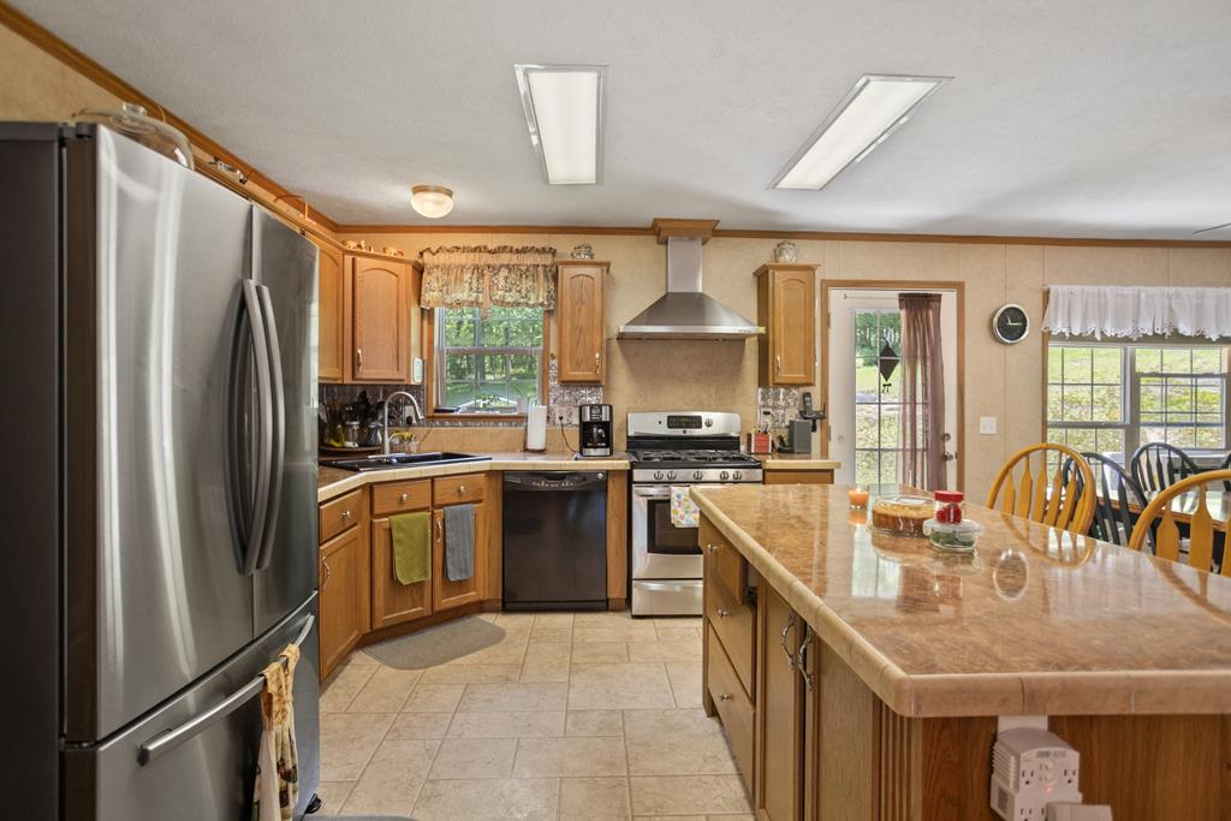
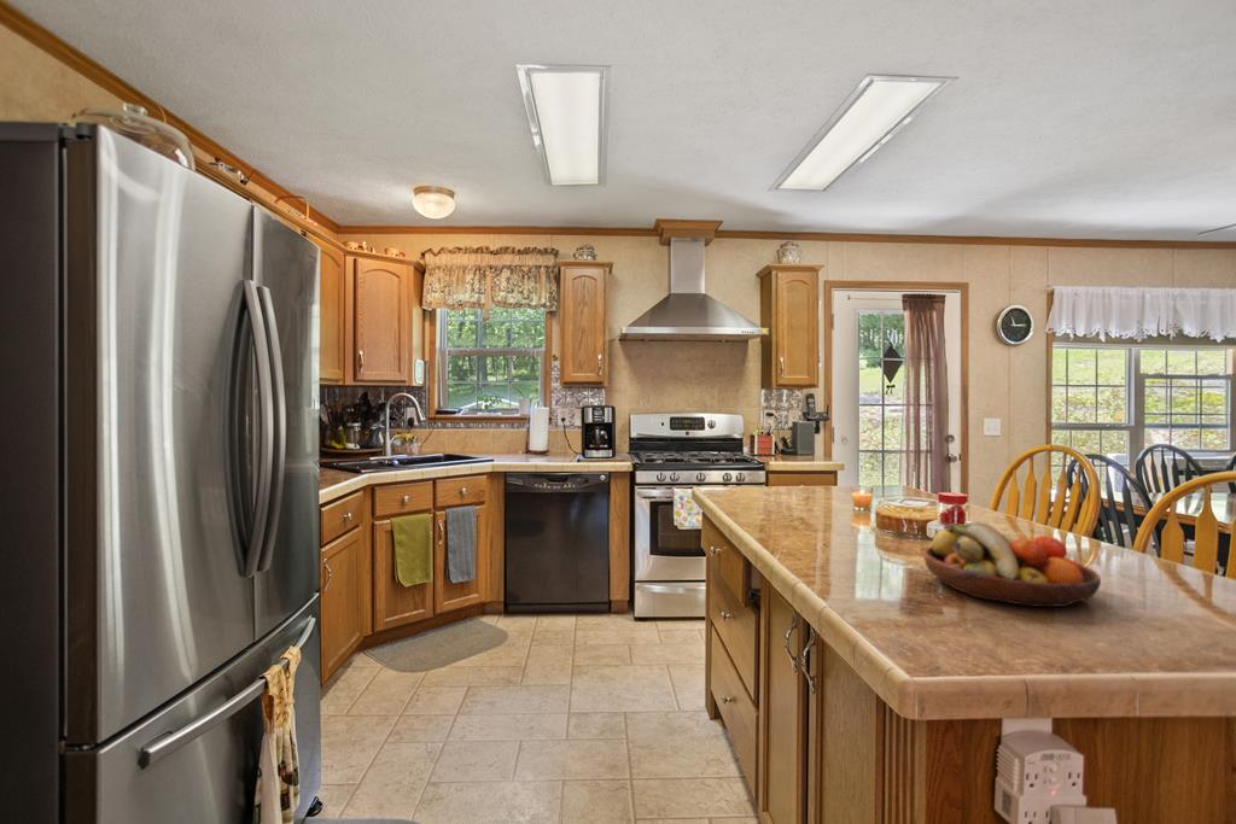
+ fruit bowl [922,520,1102,608]
